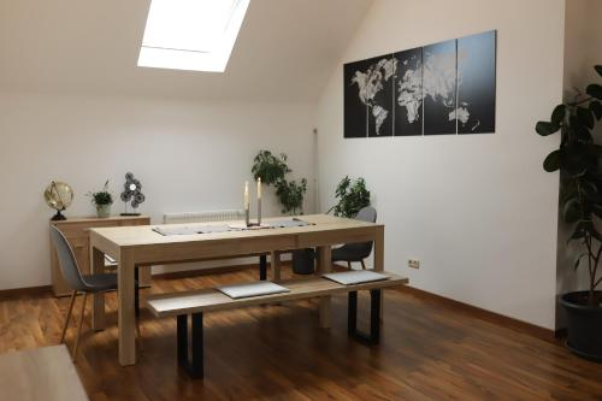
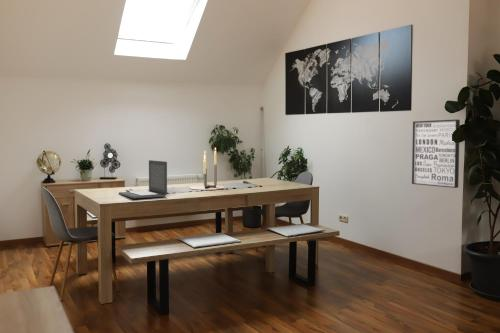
+ laptop [118,159,168,199]
+ wall art [411,119,461,189]
